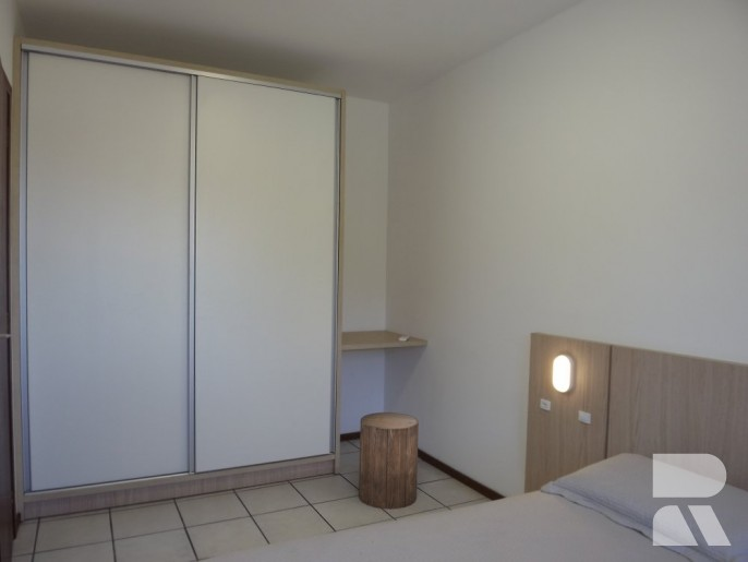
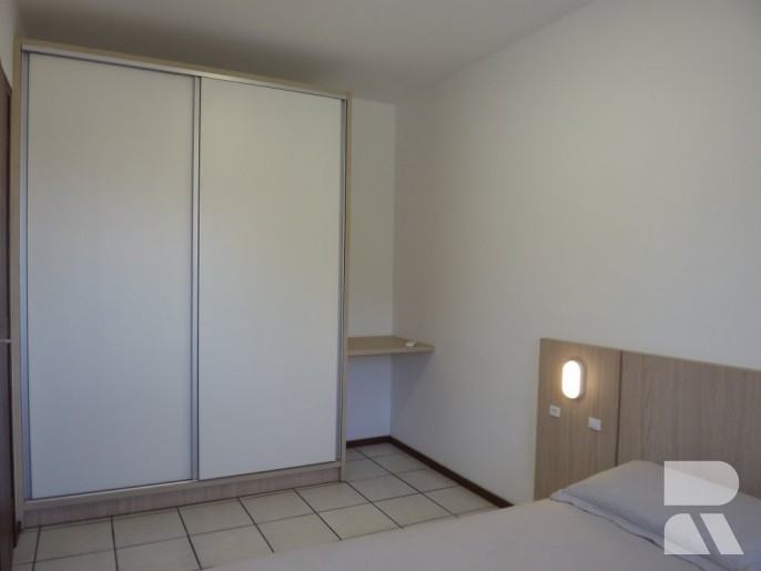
- stool [358,411,420,511]
